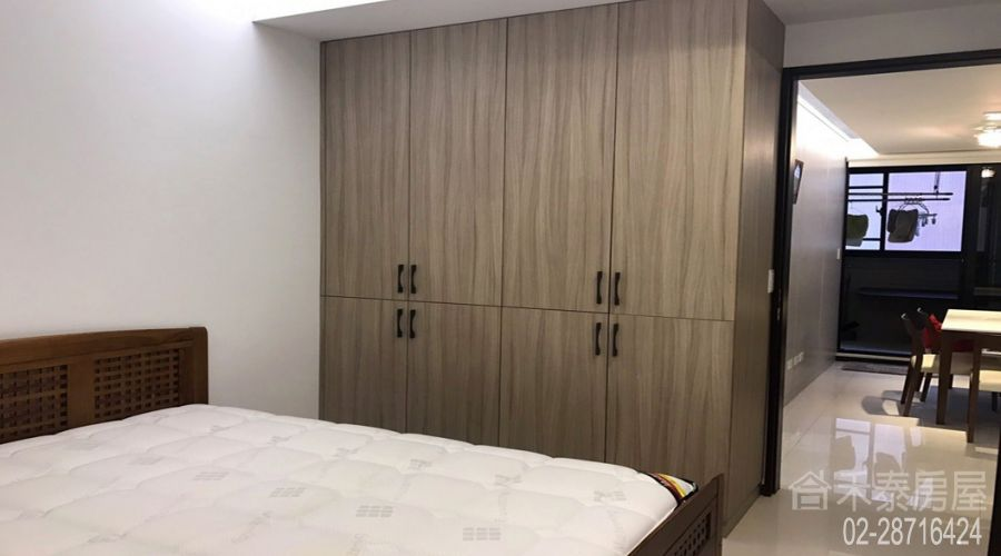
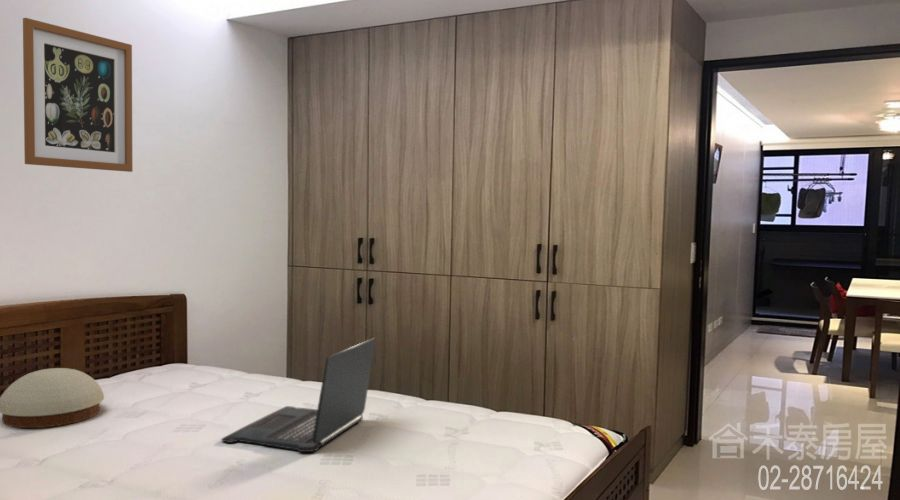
+ cushion [0,367,105,429]
+ laptop [220,337,376,453]
+ wall art [22,17,134,173]
